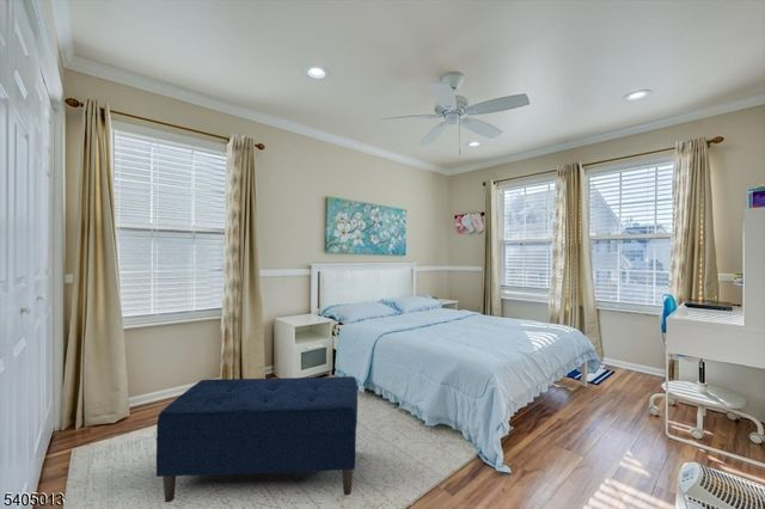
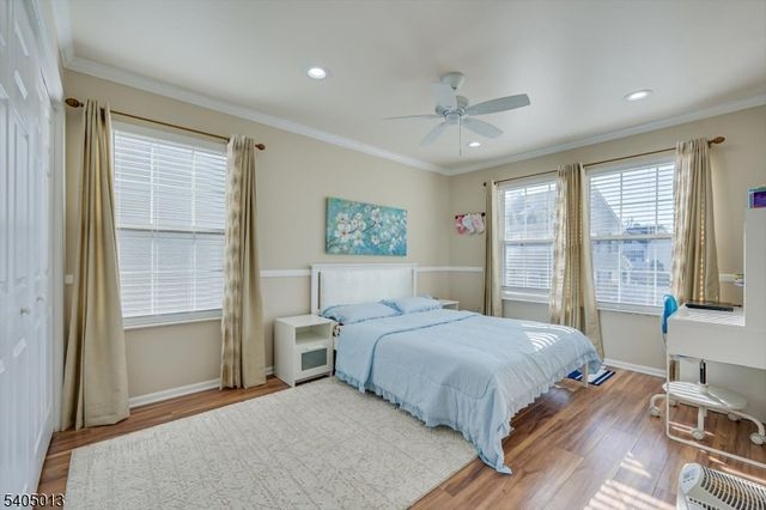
- bench [155,375,359,503]
